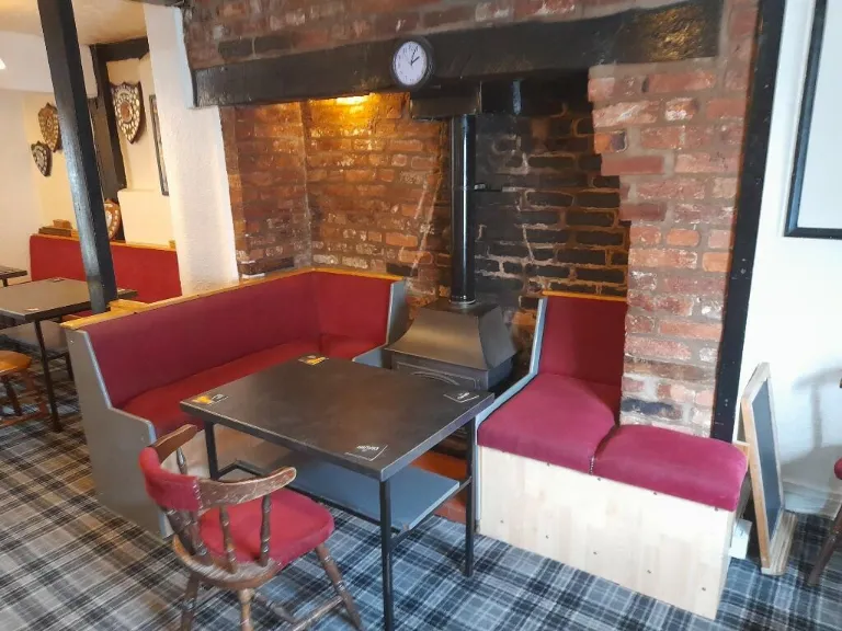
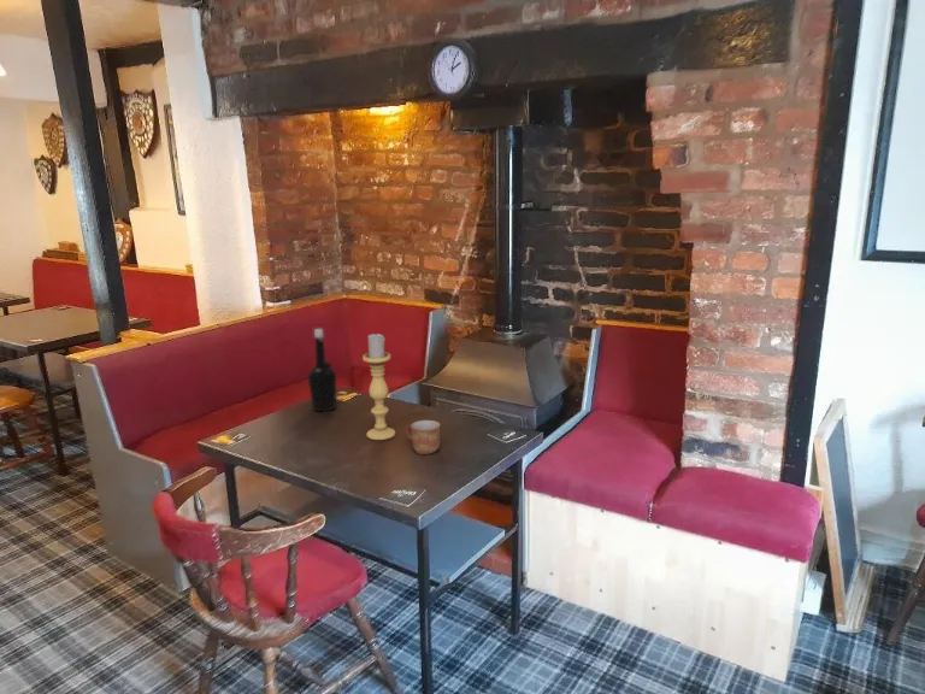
+ bottle [307,328,337,412]
+ candle holder [361,333,396,441]
+ mug [406,419,441,455]
